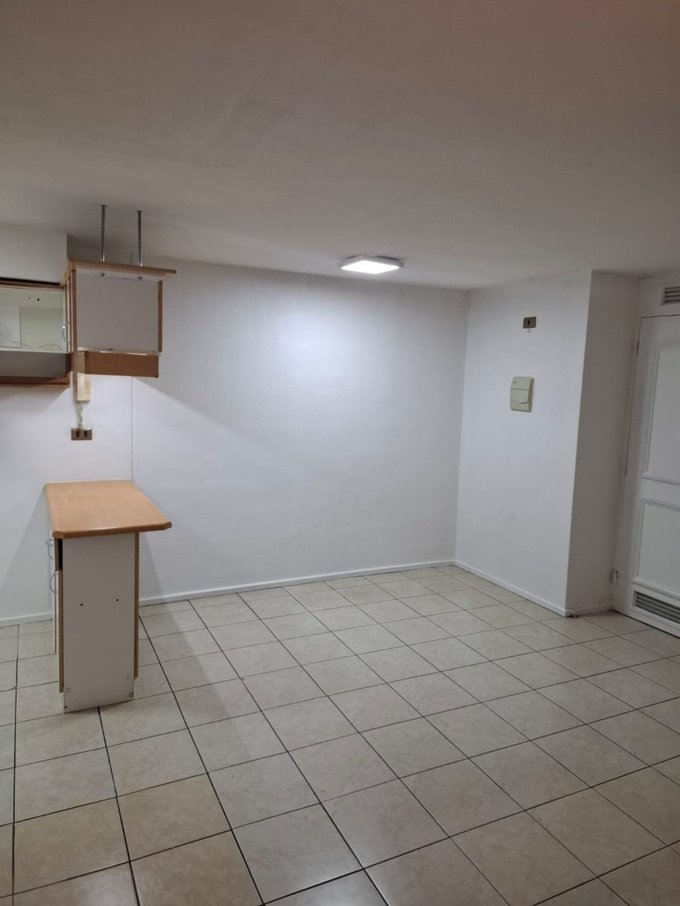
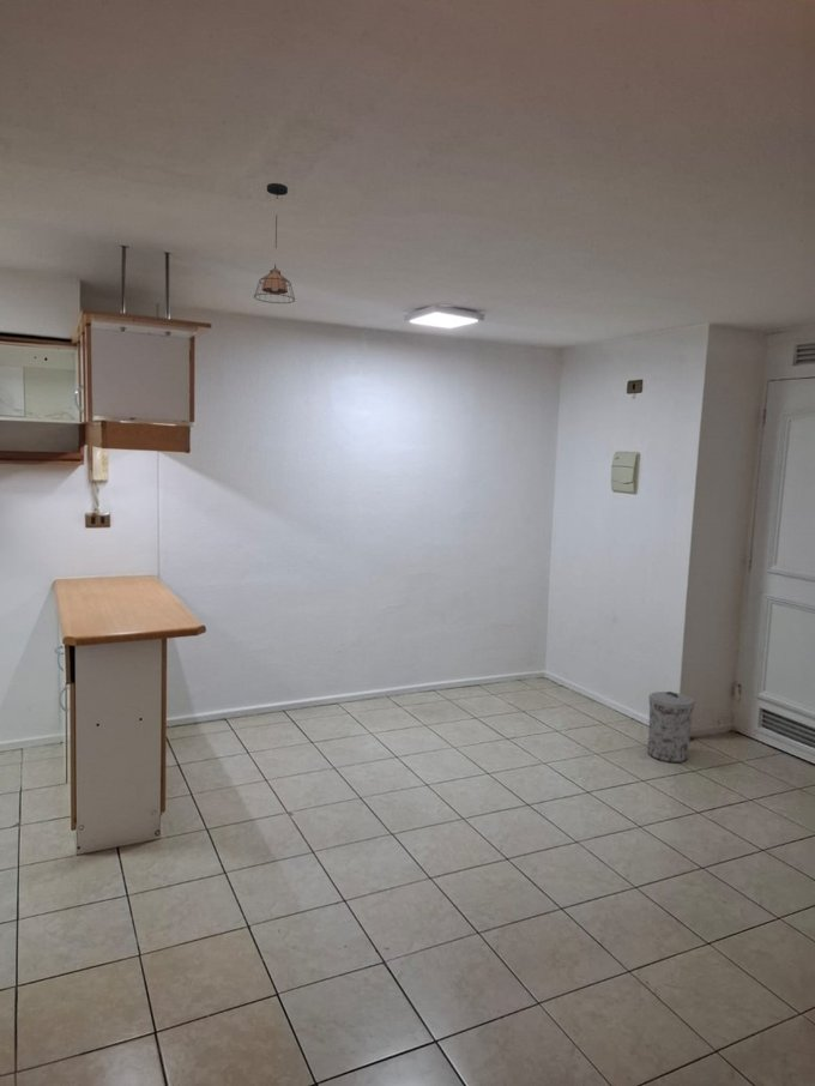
+ trash can [646,690,696,764]
+ pendant light [253,182,296,304]
